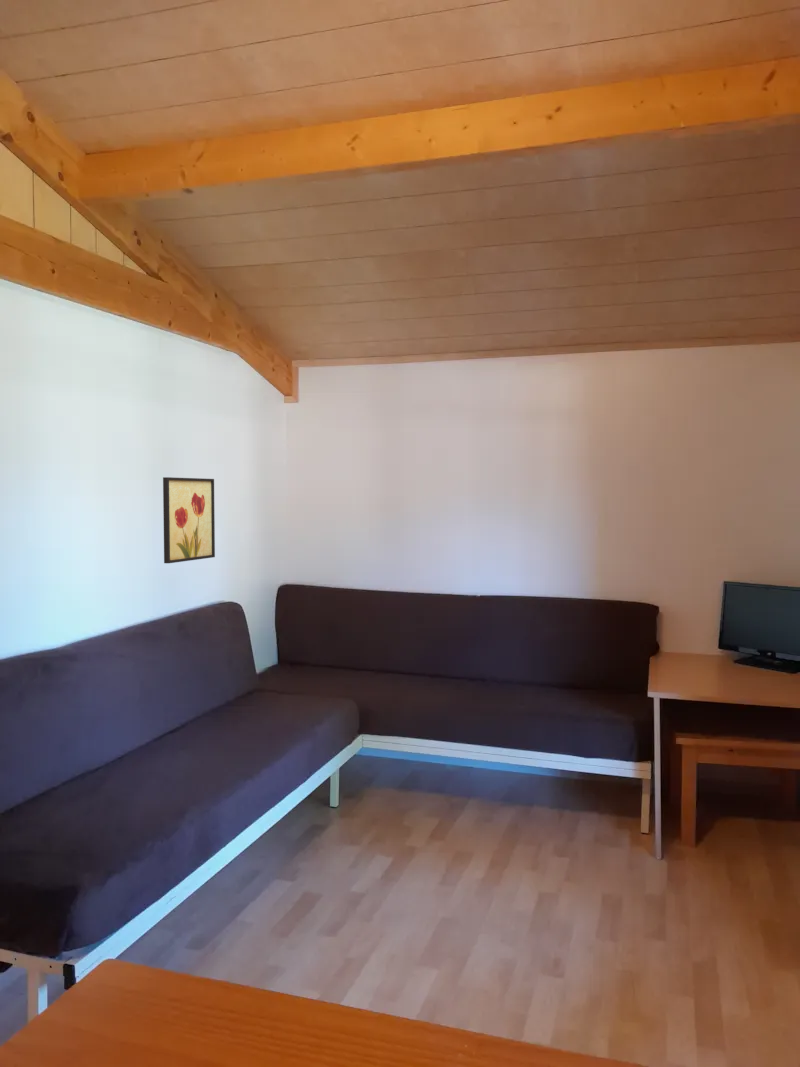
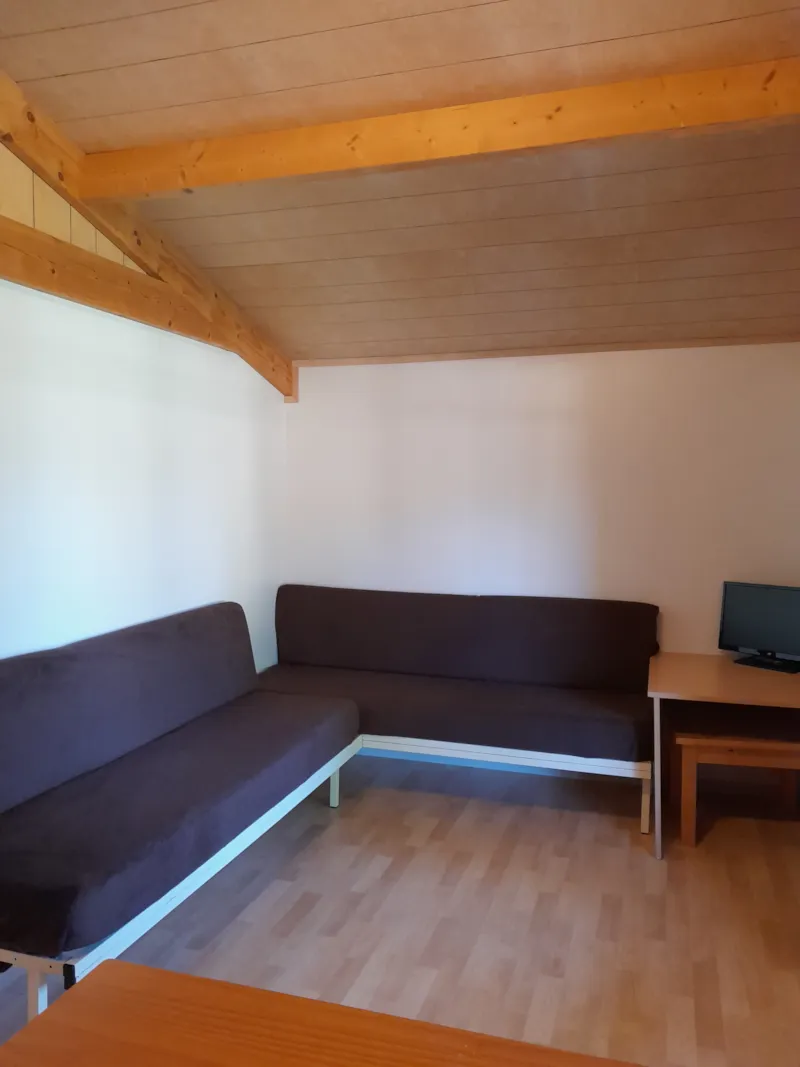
- wall art [162,476,216,564]
